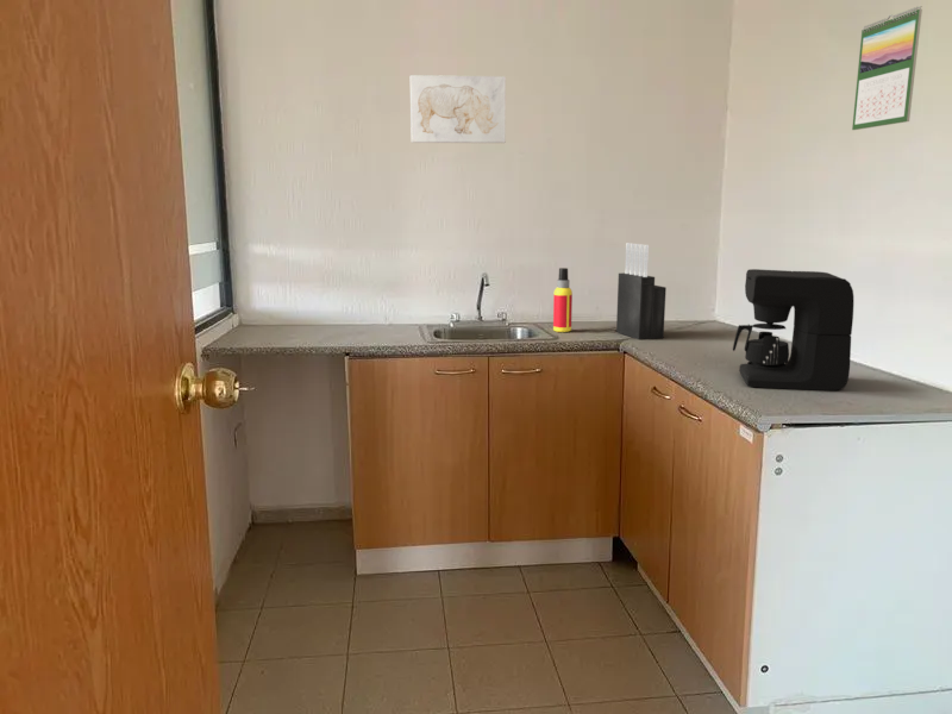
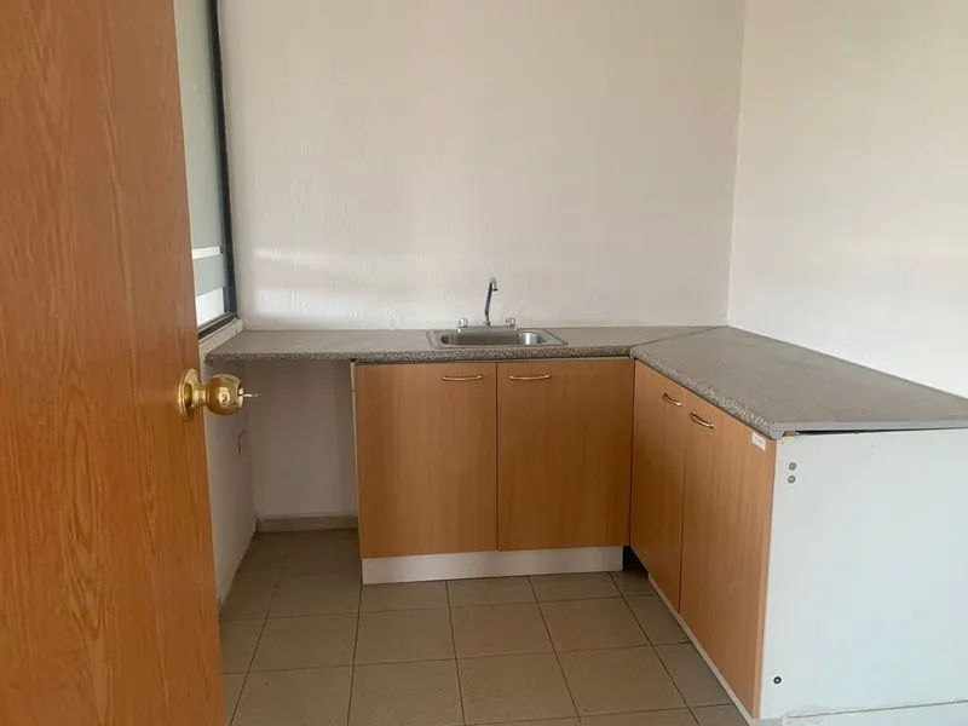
- knife block [615,242,668,340]
- calendar [851,5,923,131]
- spray bottle [552,267,574,333]
- coffee maker [732,268,854,392]
- wall art [409,74,507,144]
